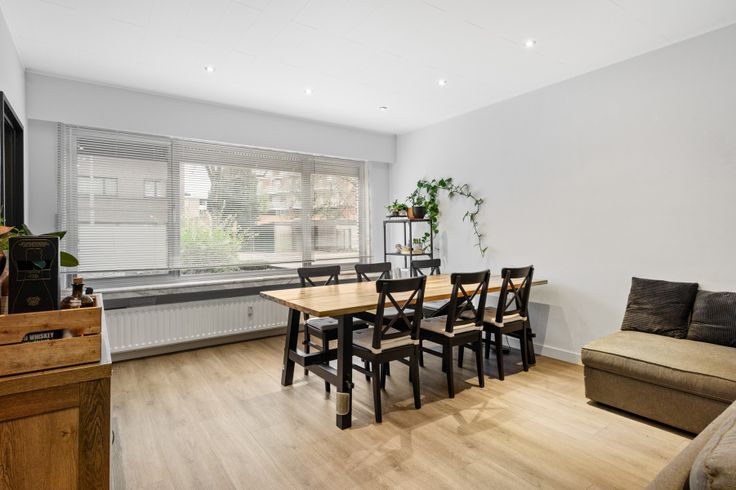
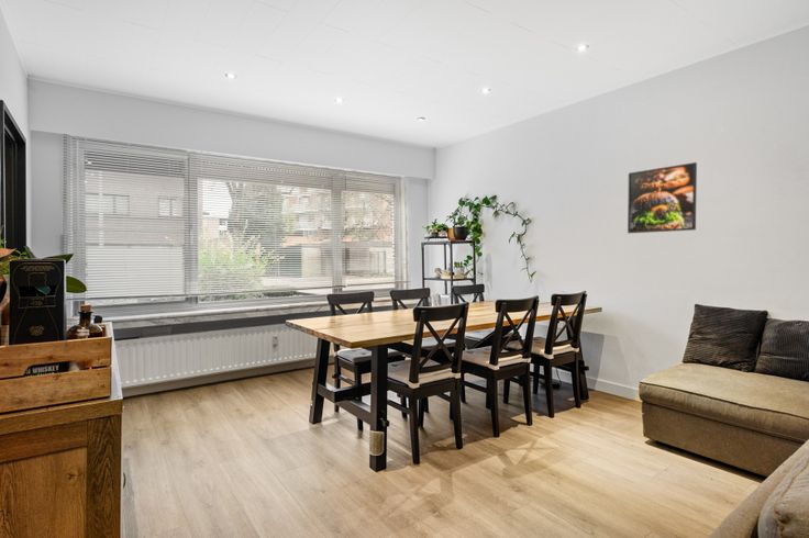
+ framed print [627,161,698,234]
